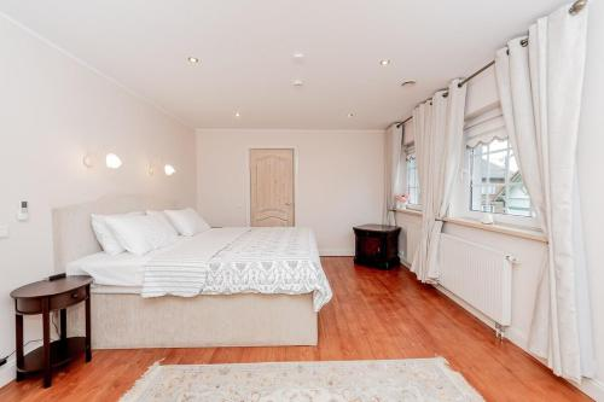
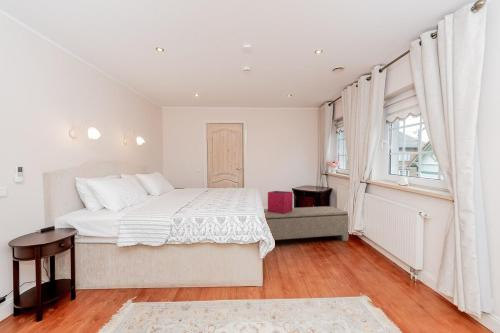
+ storage bin [267,190,293,213]
+ bench [263,206,350,242]
